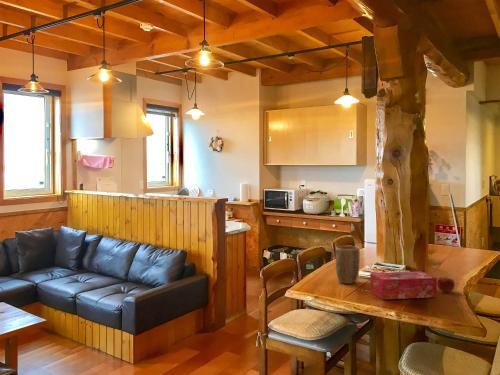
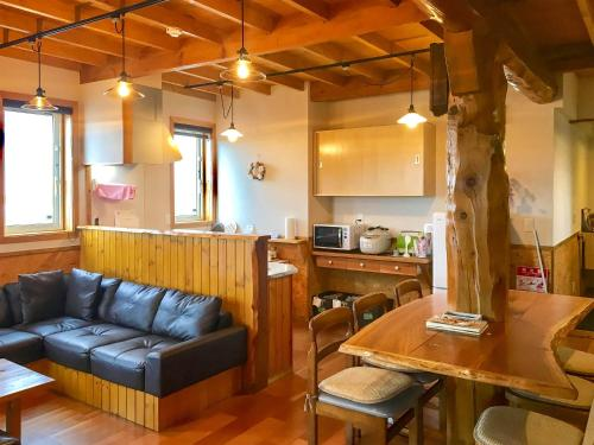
- plant pot [335,245,361,285]
- tissue box [369,270,438,300]
- fruit [437,275,456,293]
